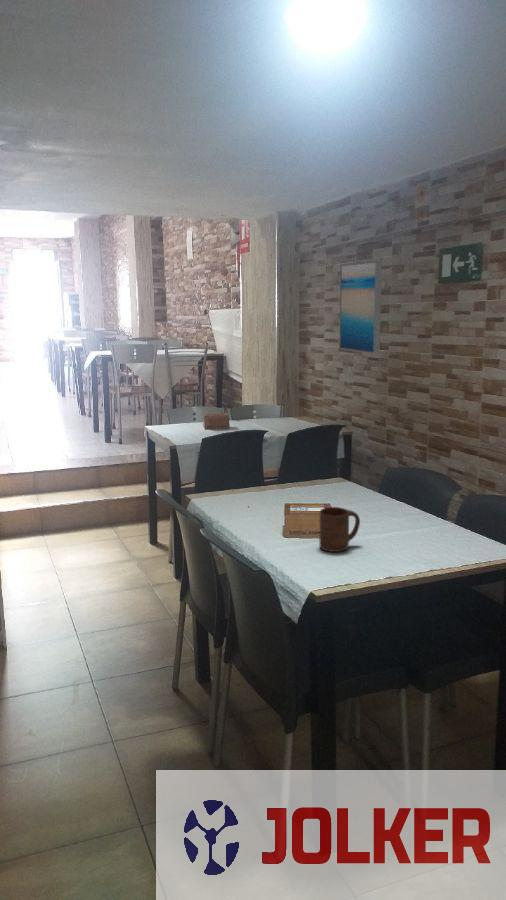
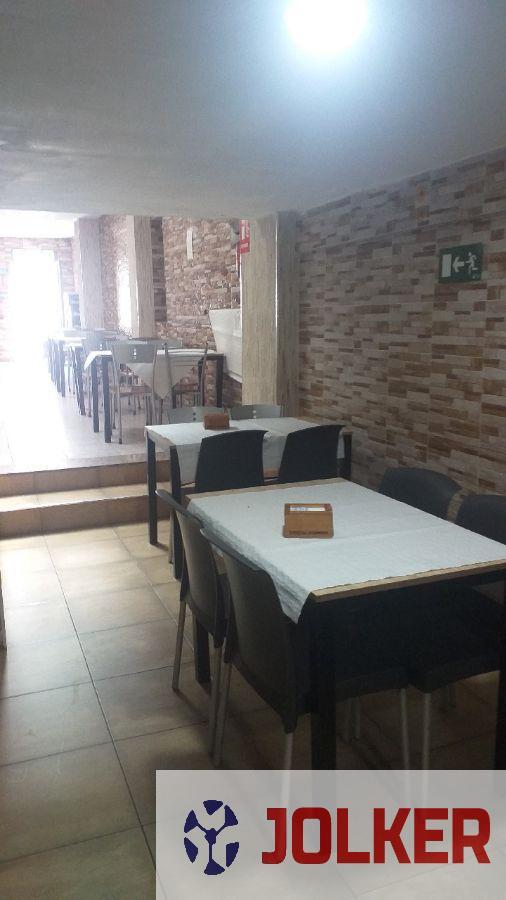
- cup [318,506,361,553]
- wall art [338,259,383,355]
